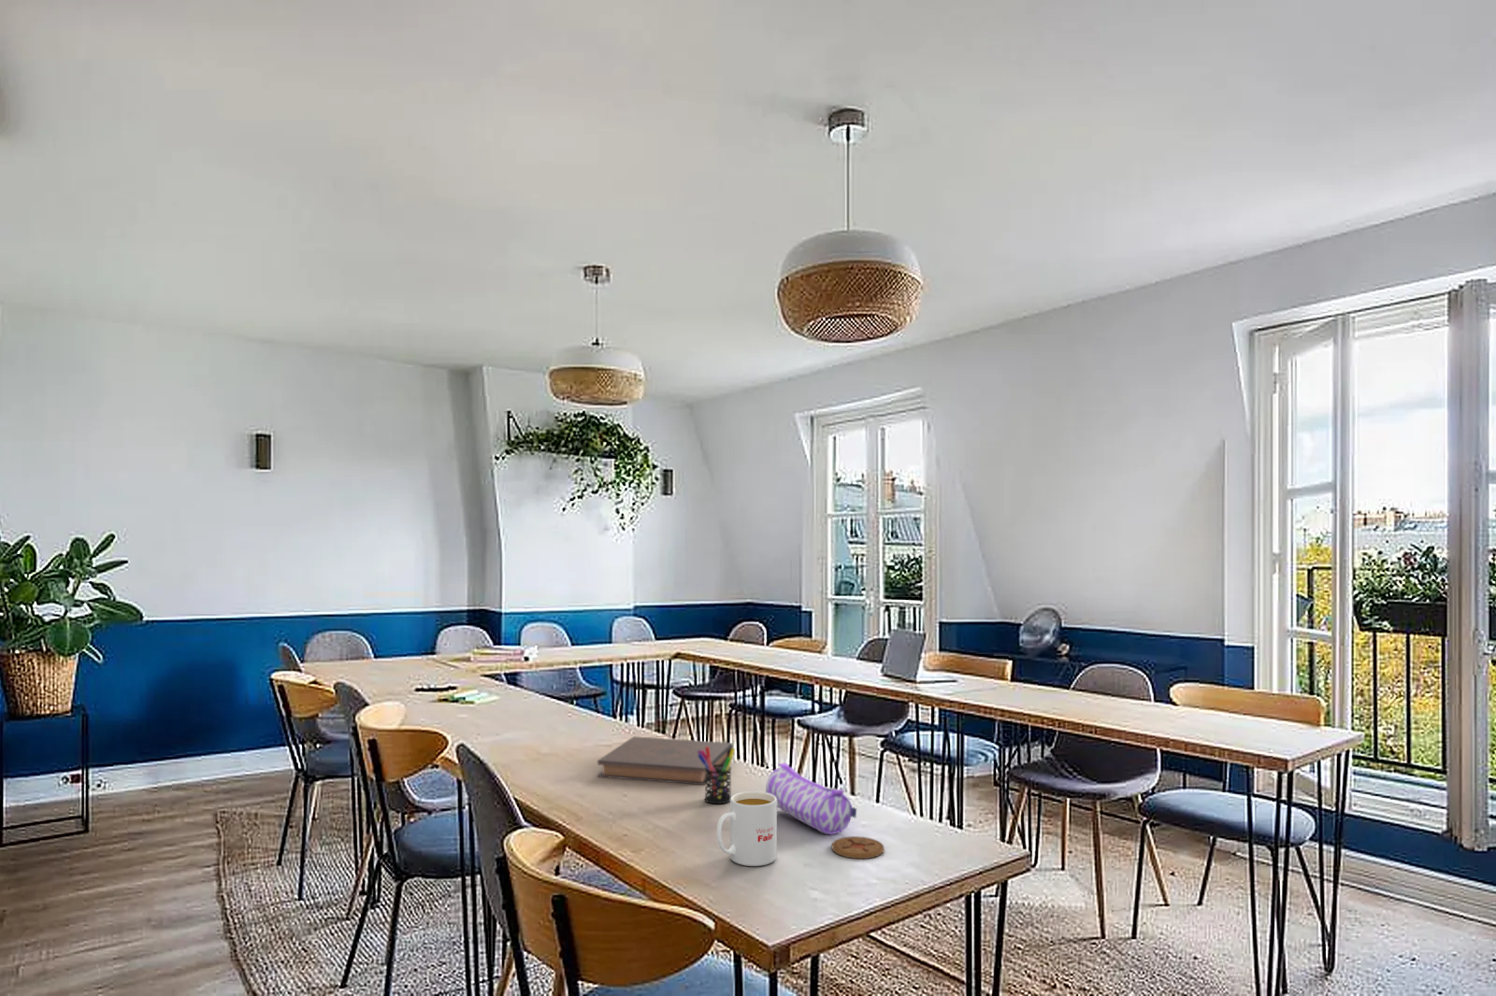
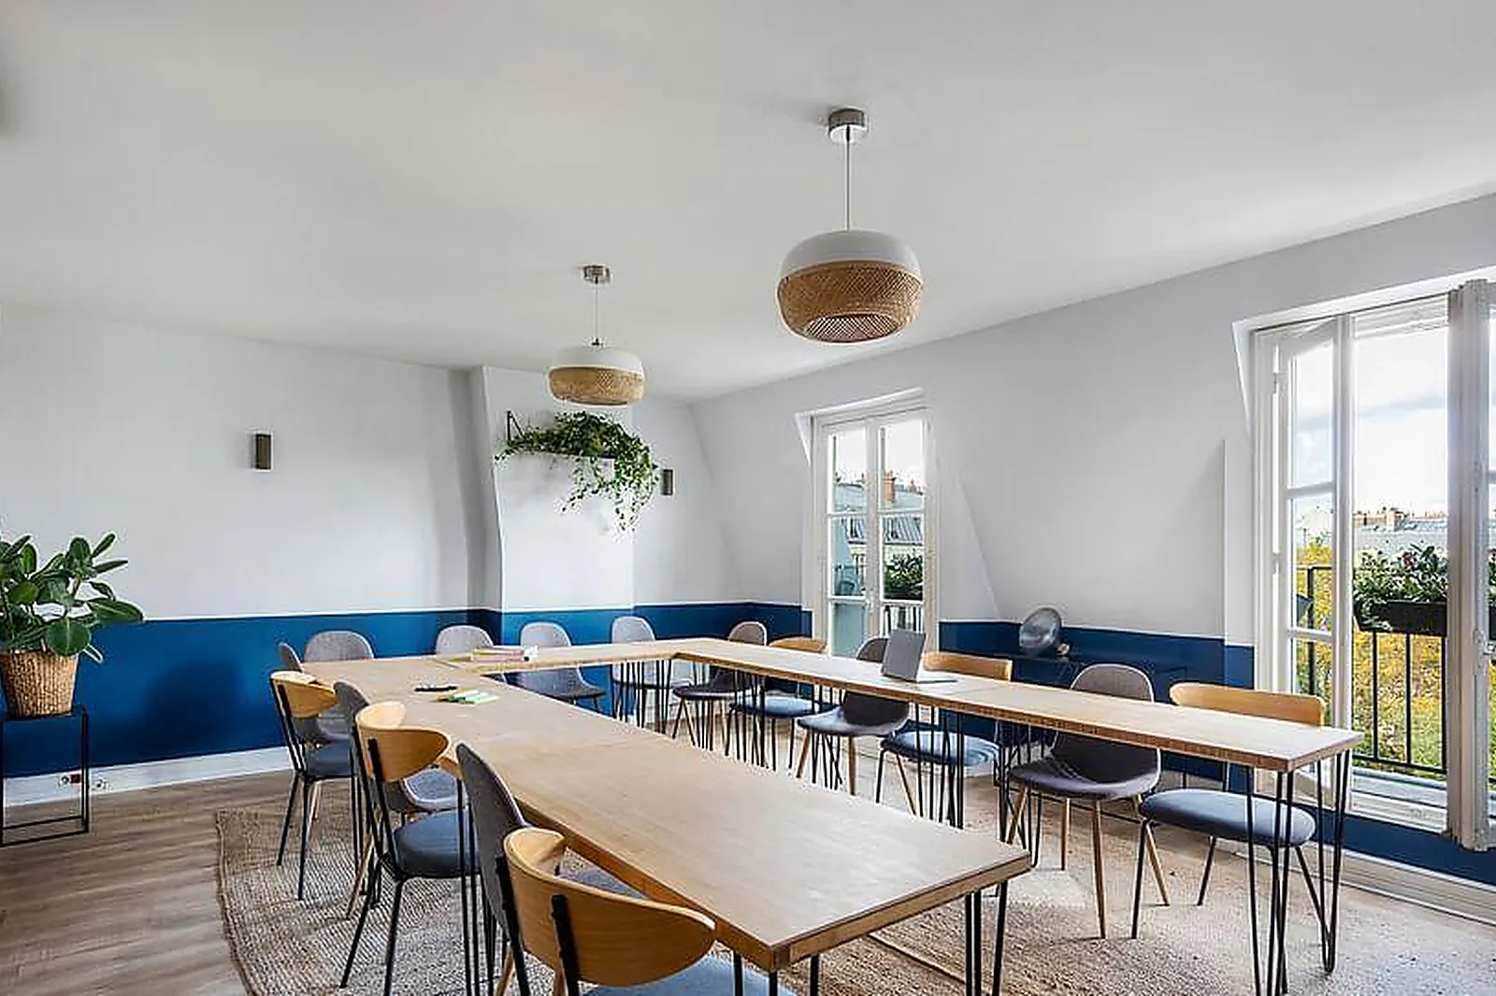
- mug [716,790,777,867]
- pen holder [697,747,736,805]
- book [596,735,734,786]
- pencil case [765,763,858,835]
- coaster [831,835,885,859]
